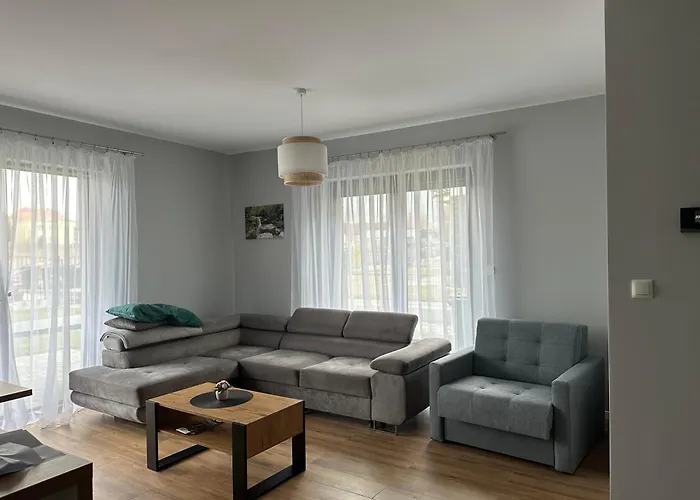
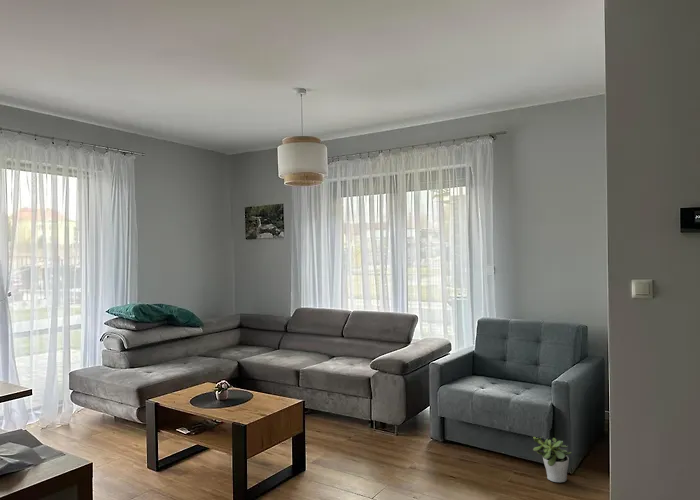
+ potted plant [532,436,573,484]
